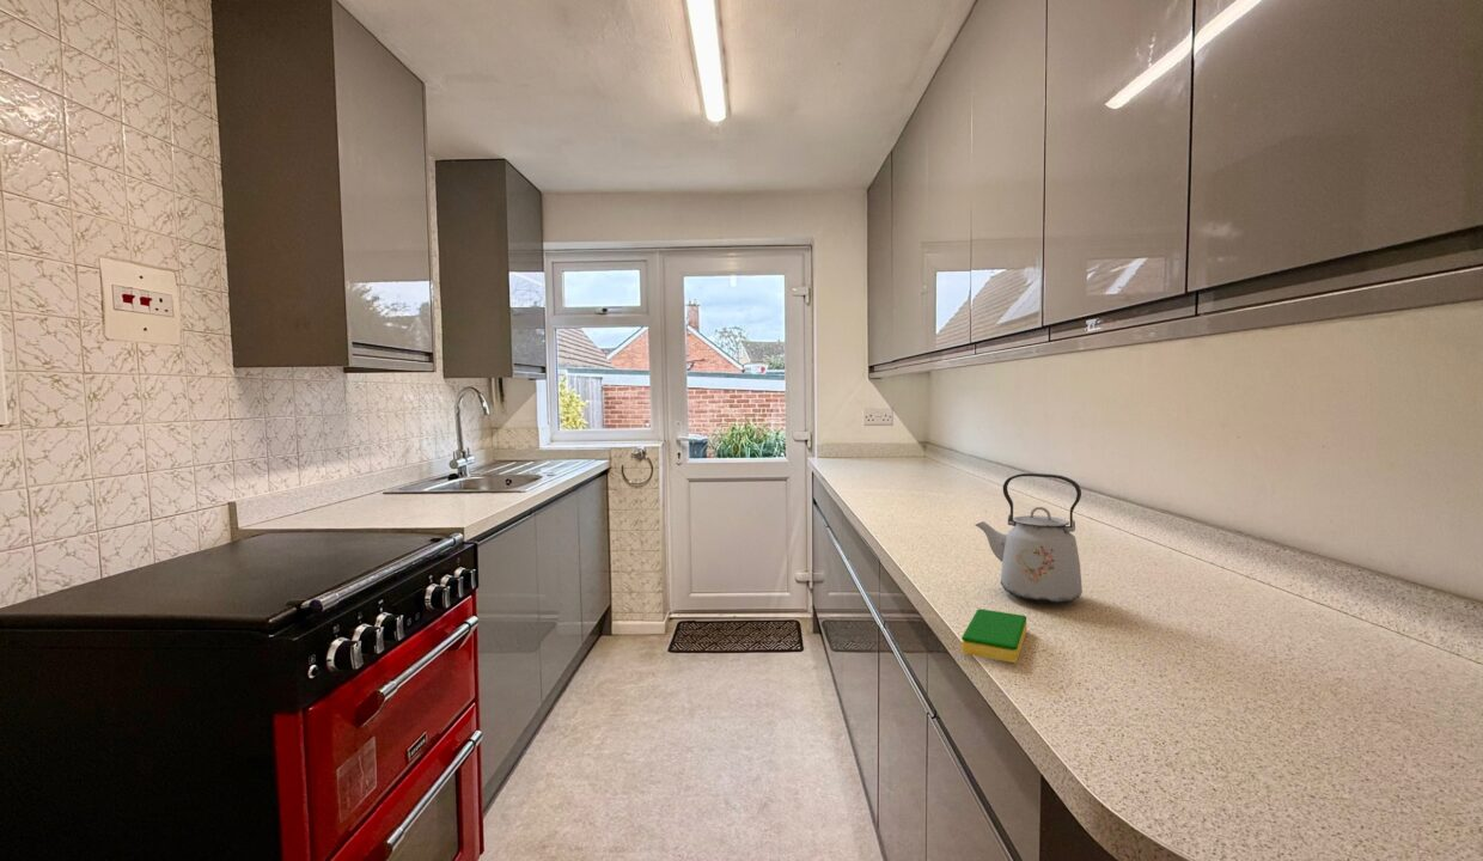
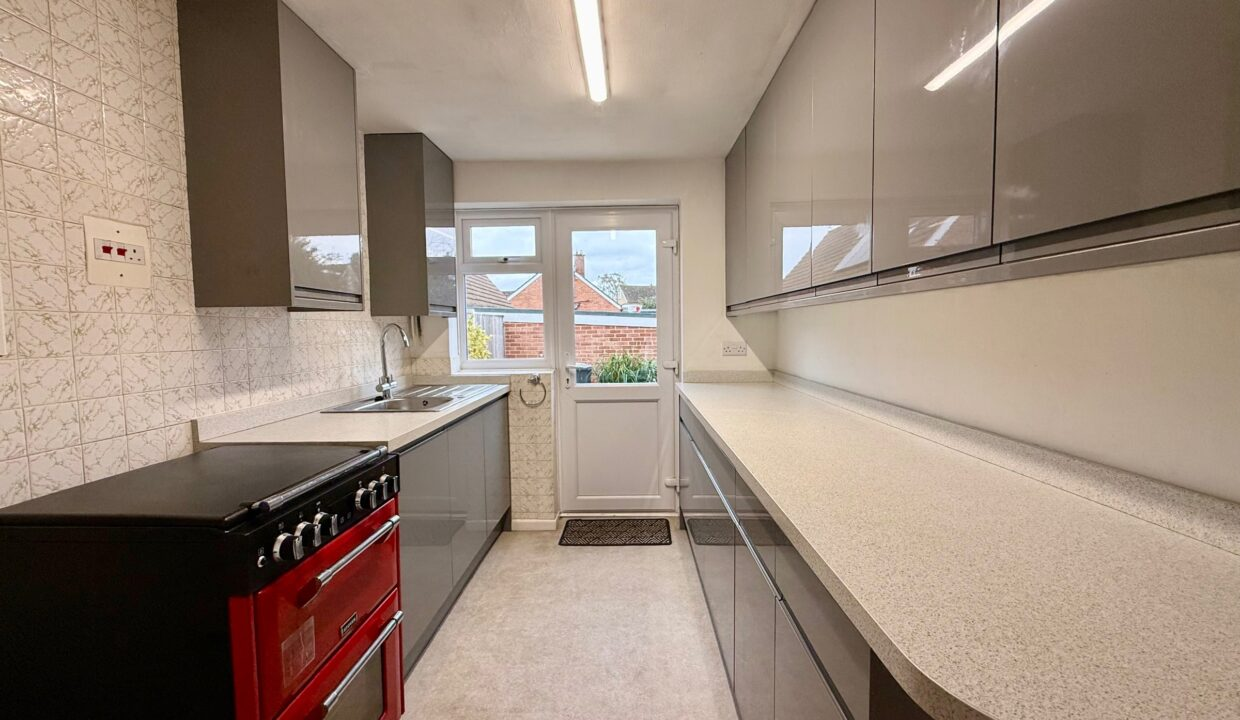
- dish sponge [960,607,1027,664]
- kettle [975,472,1084,605]
